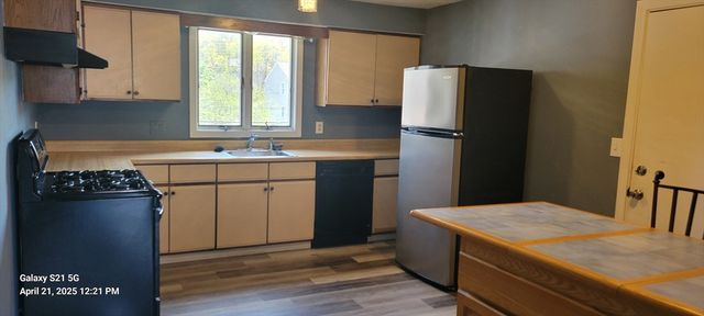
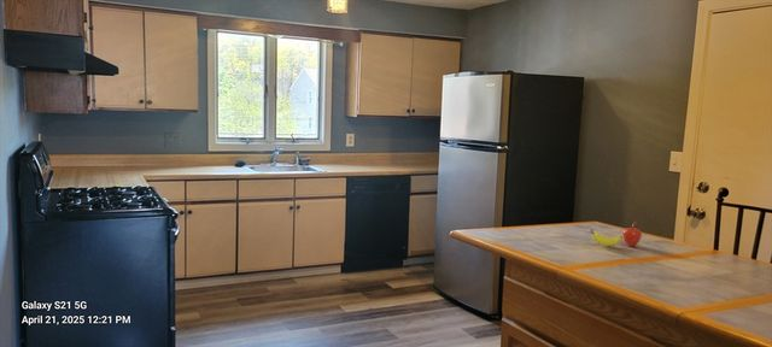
+ fruit [590,220,643,248]
